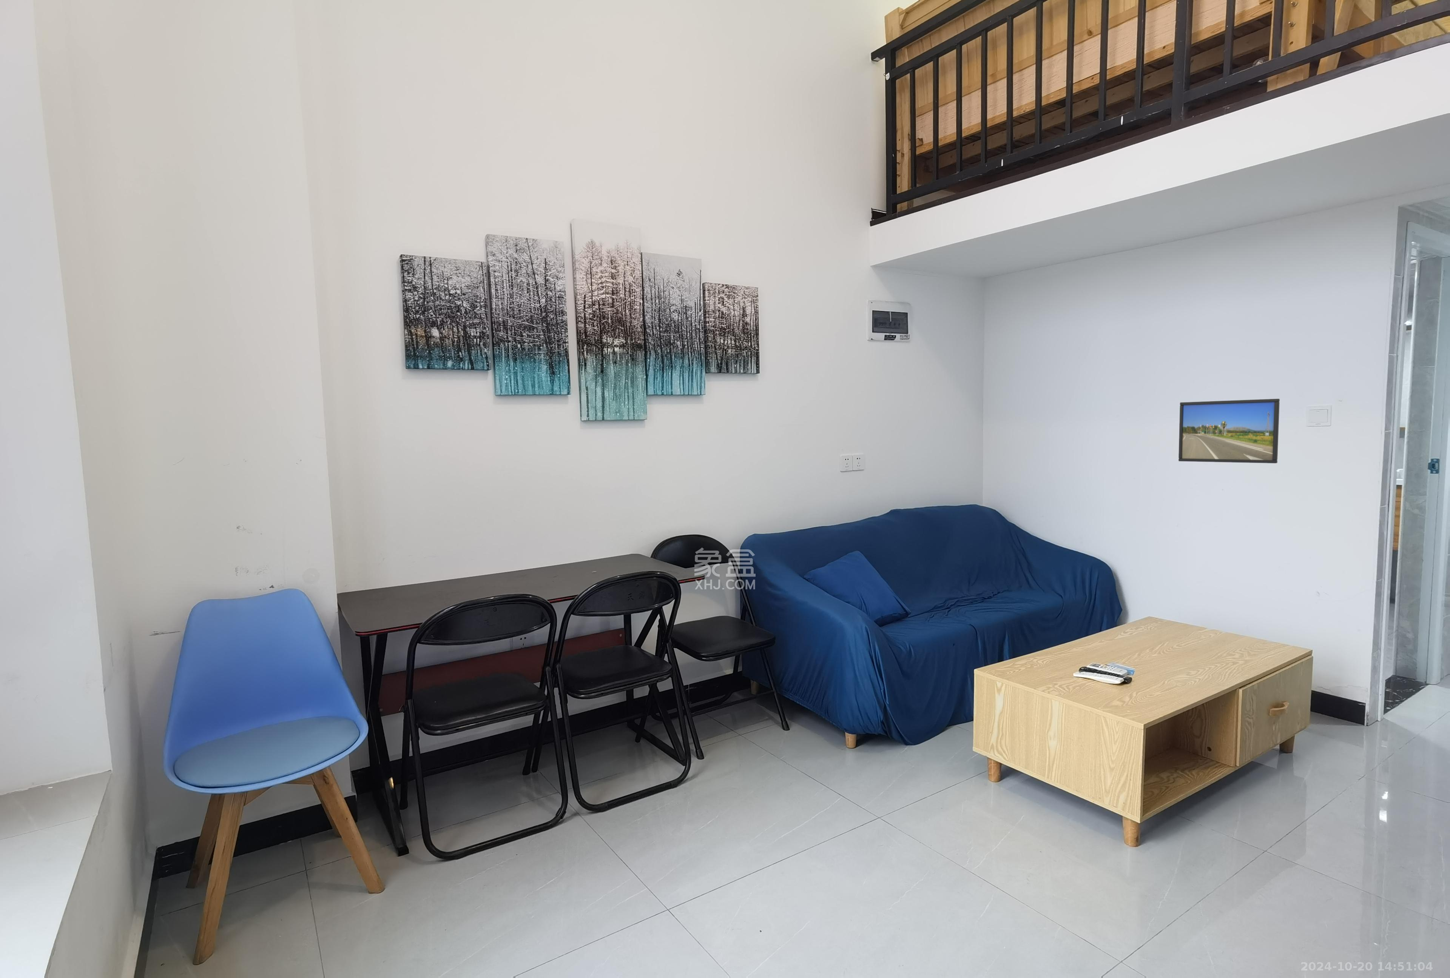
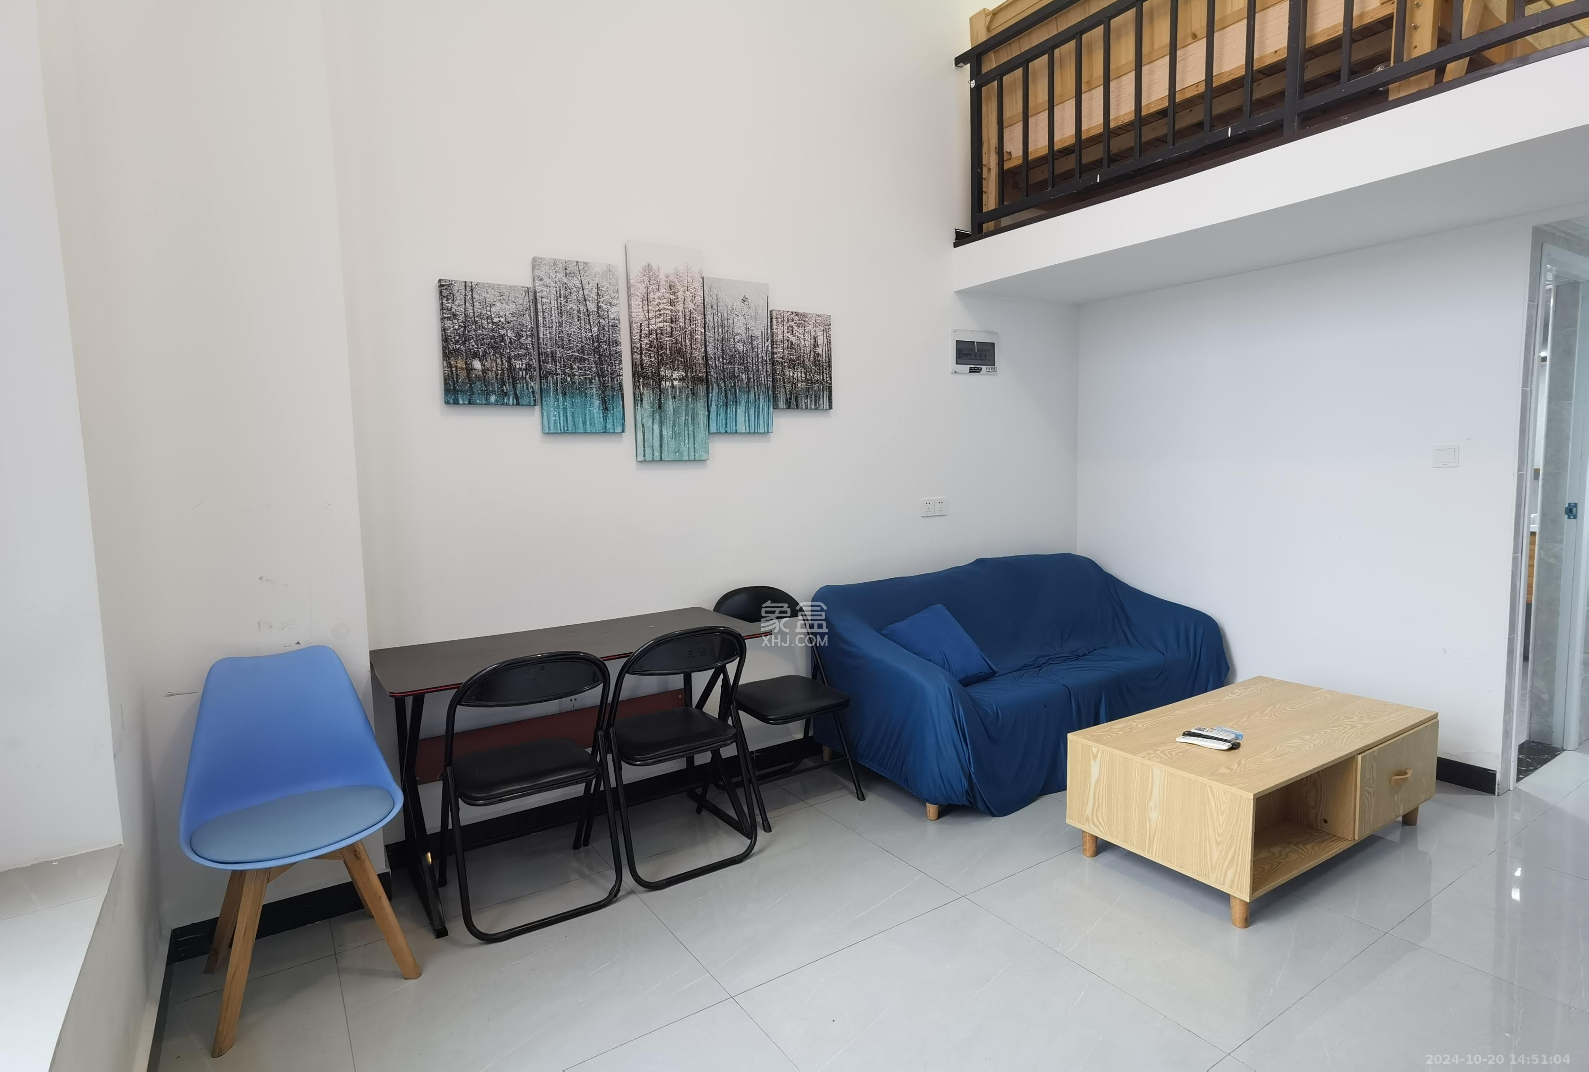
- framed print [1178,398,1280,464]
